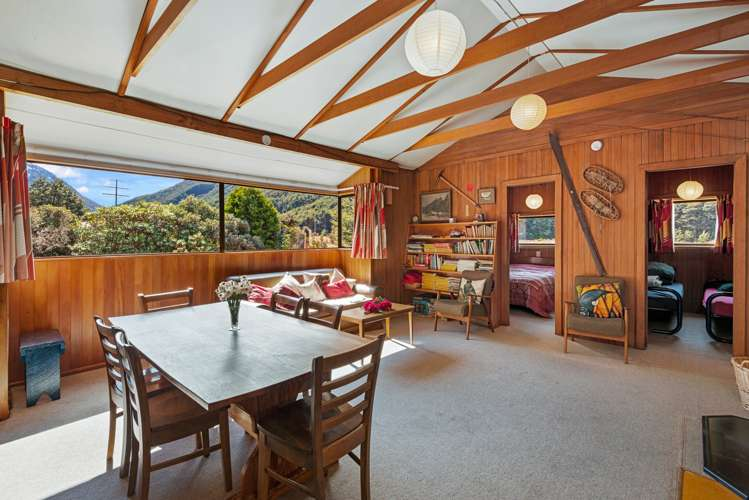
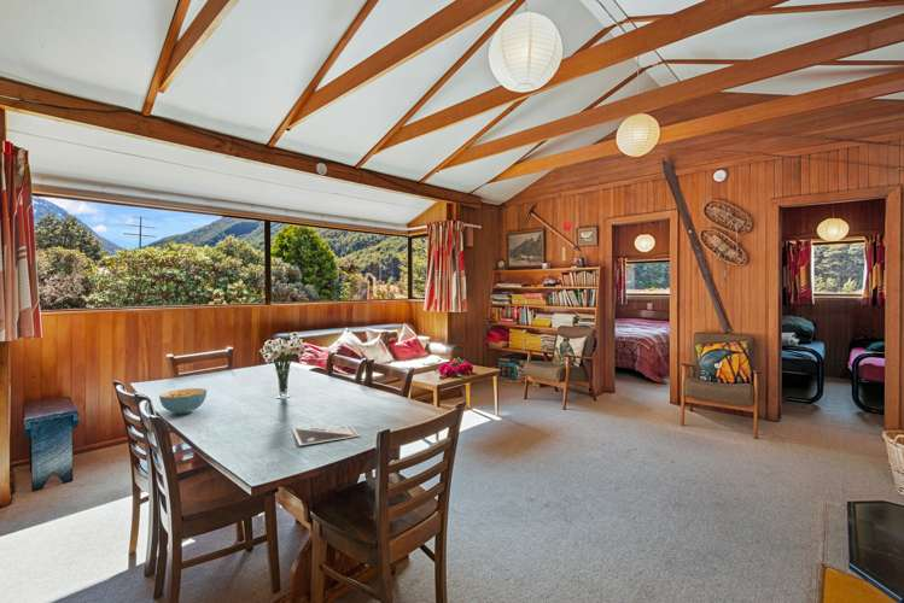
+ board game [290,426,362,447]
+ cereal bowl [158,387,208,415]
